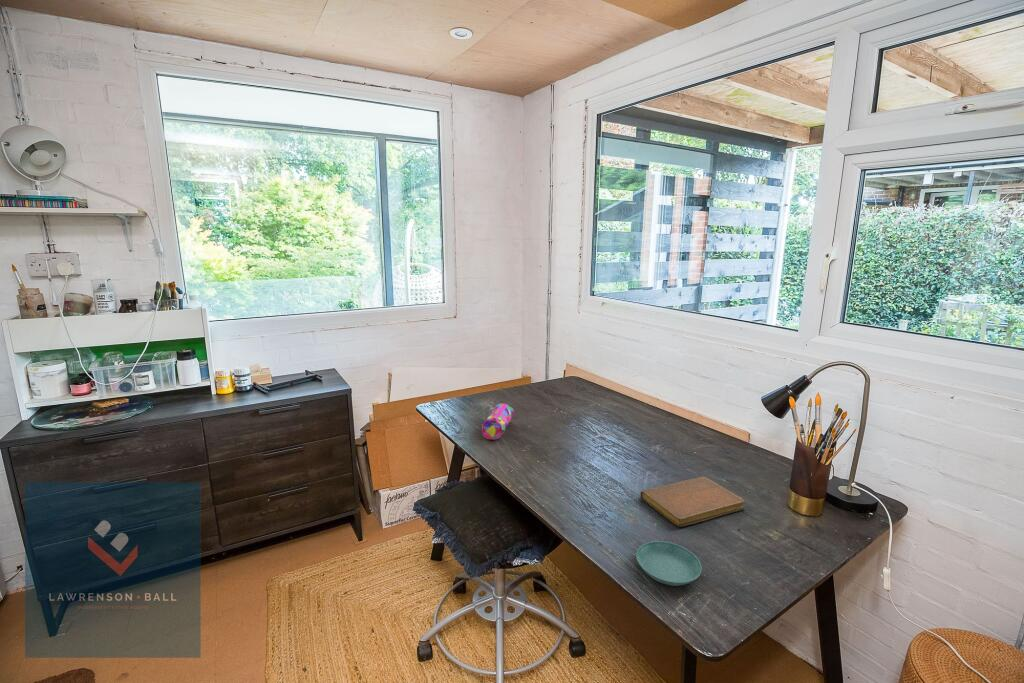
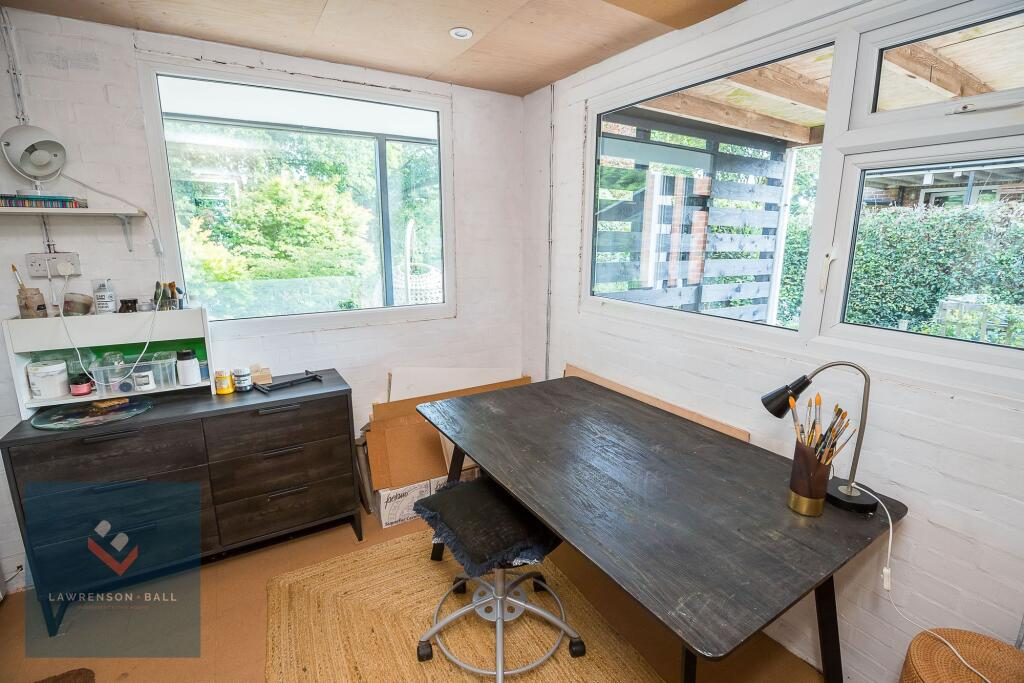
- pencil case [481,403,515,441]
- saucer [635,540,703,587]
- notebook [640,475,746,528]
